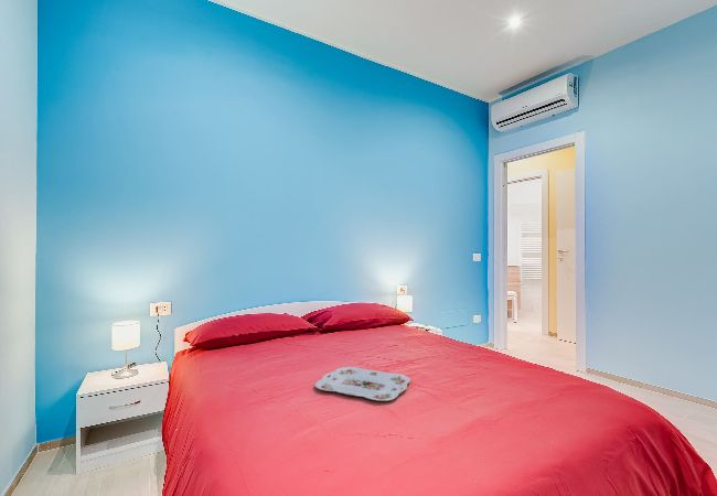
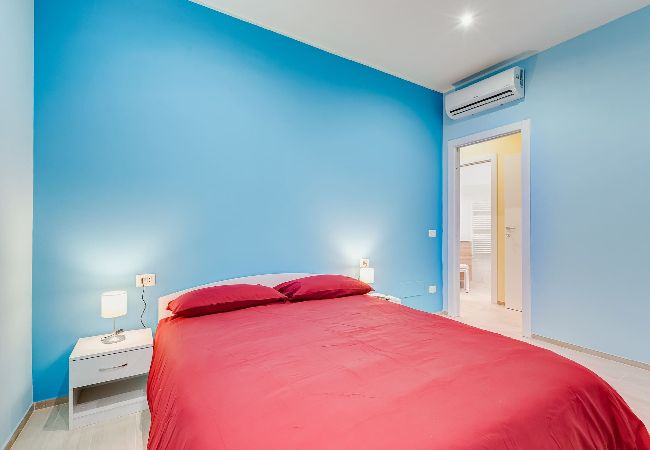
- serving tray [314,366,411,402]
